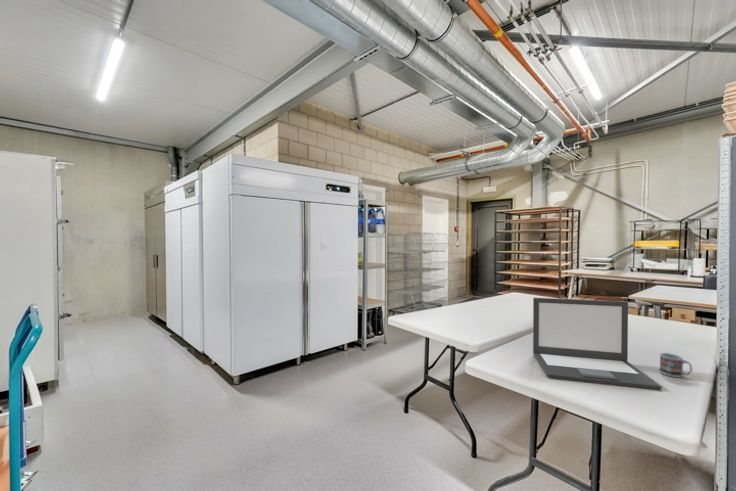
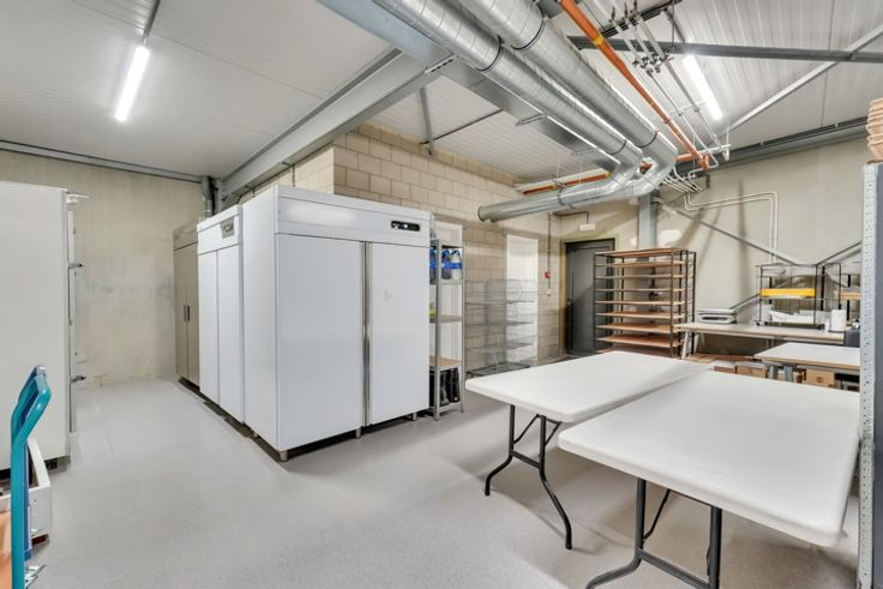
- laptop [532,297,663,390]
- cup [659,352,693,378]
